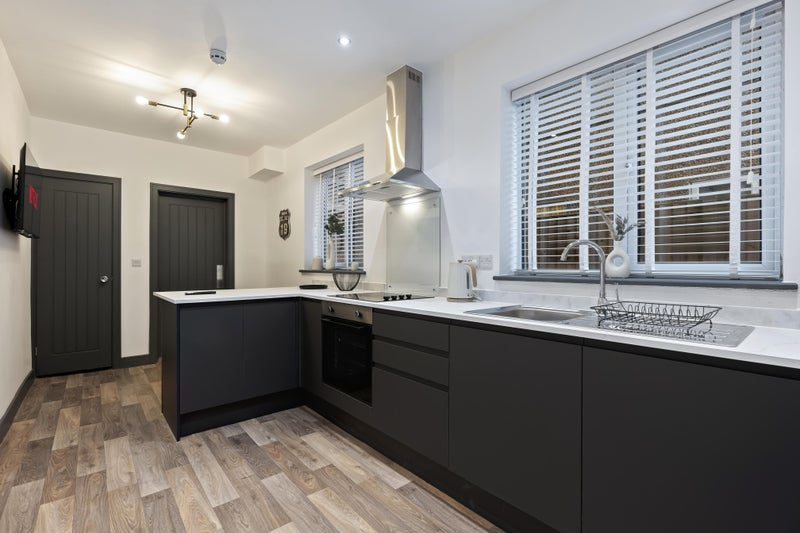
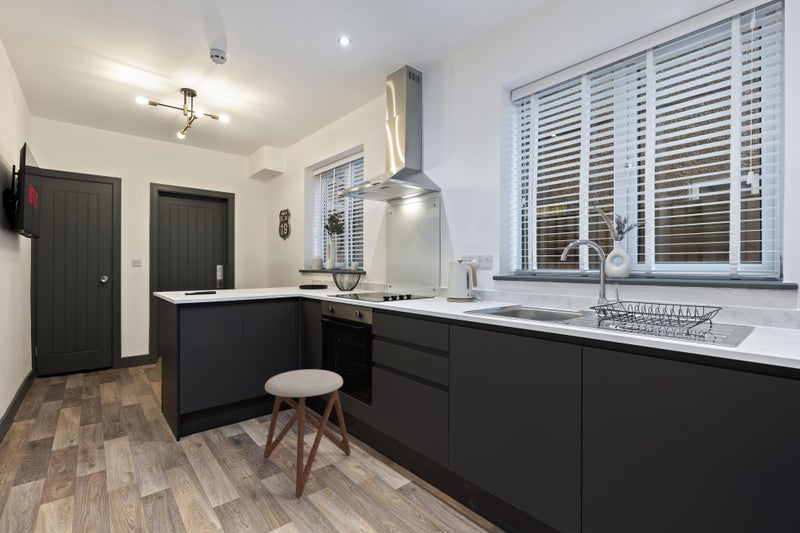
+ stool [262,368,352,499]
